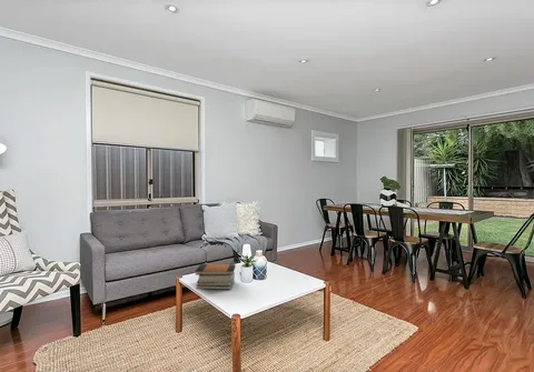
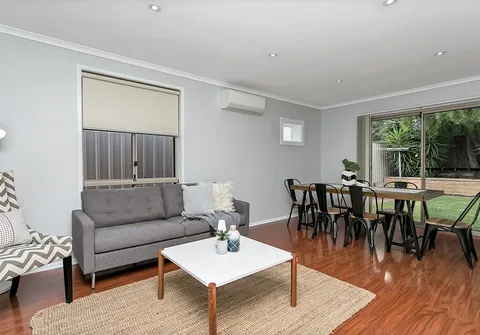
- book stack [194,263,236,291]
